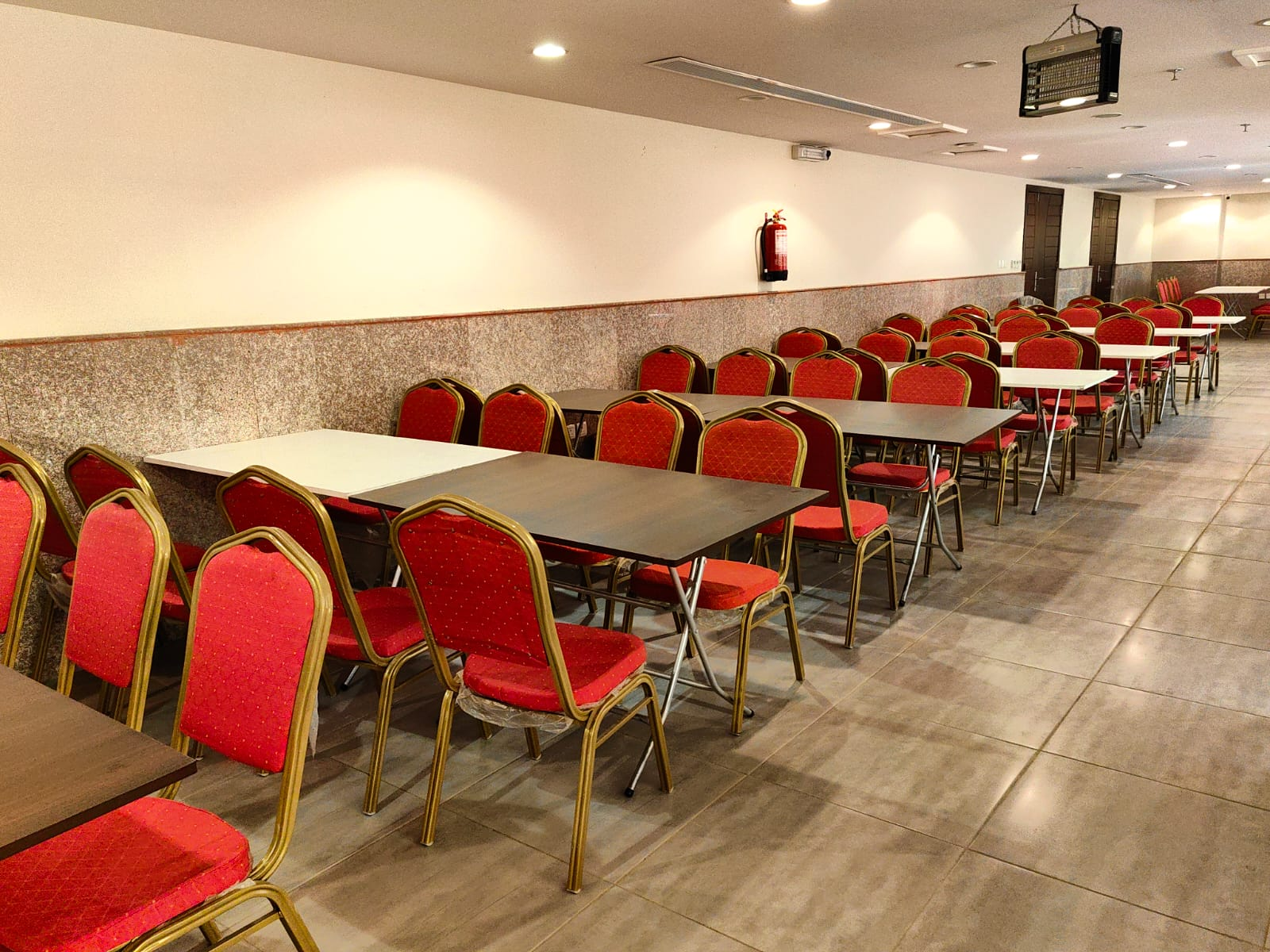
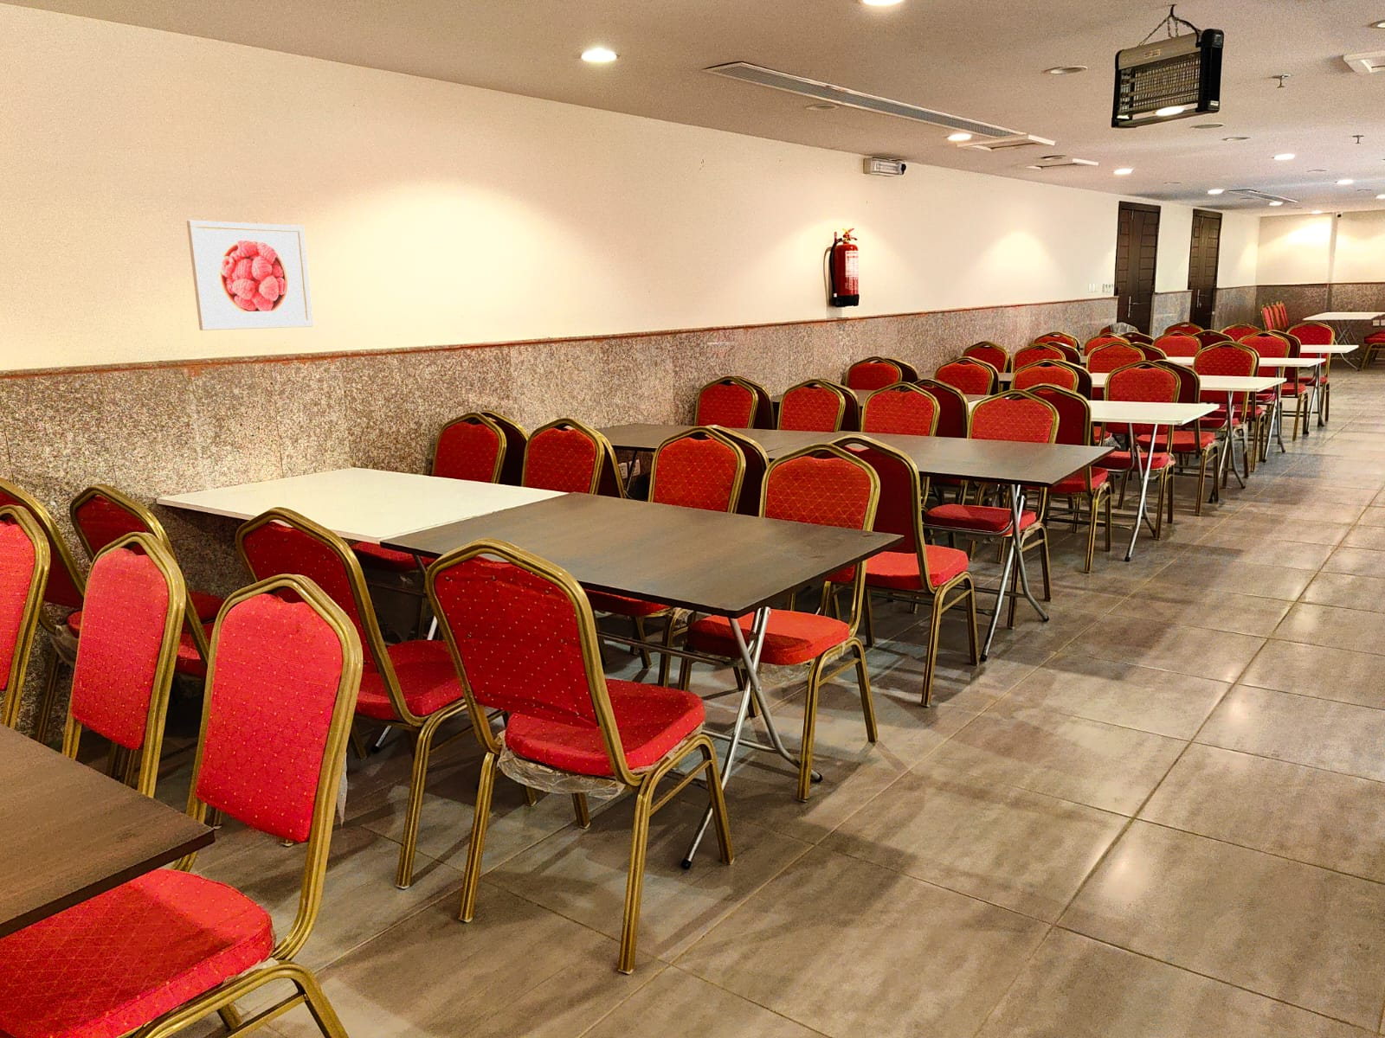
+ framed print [186,220,314,331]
